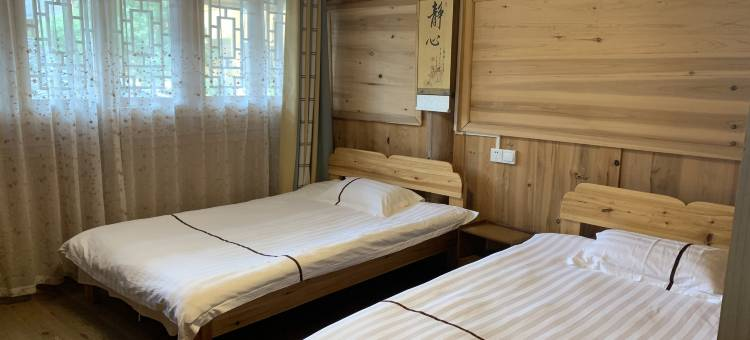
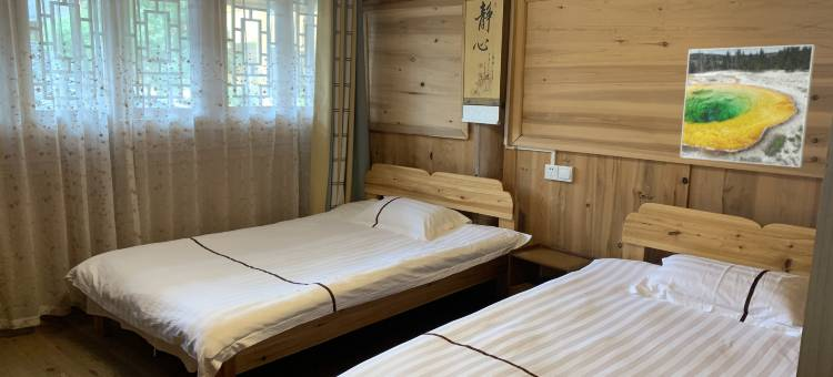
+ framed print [679,43,816,169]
